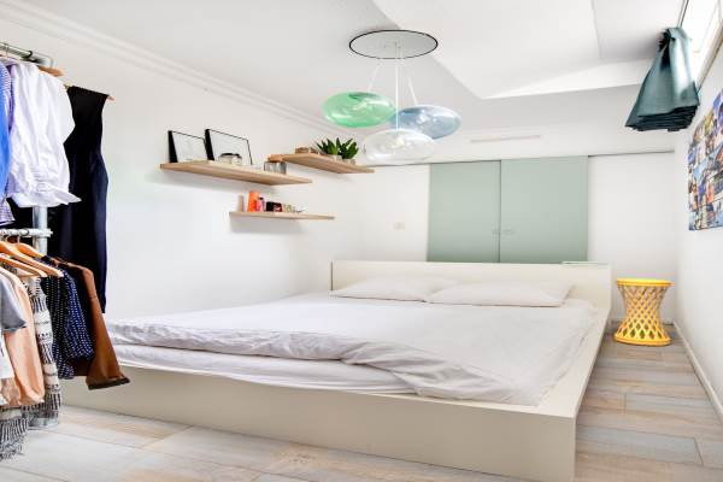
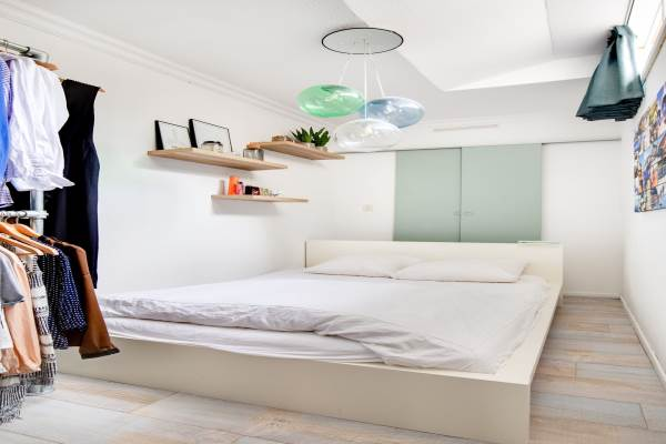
- side table [613,277,672,347]
